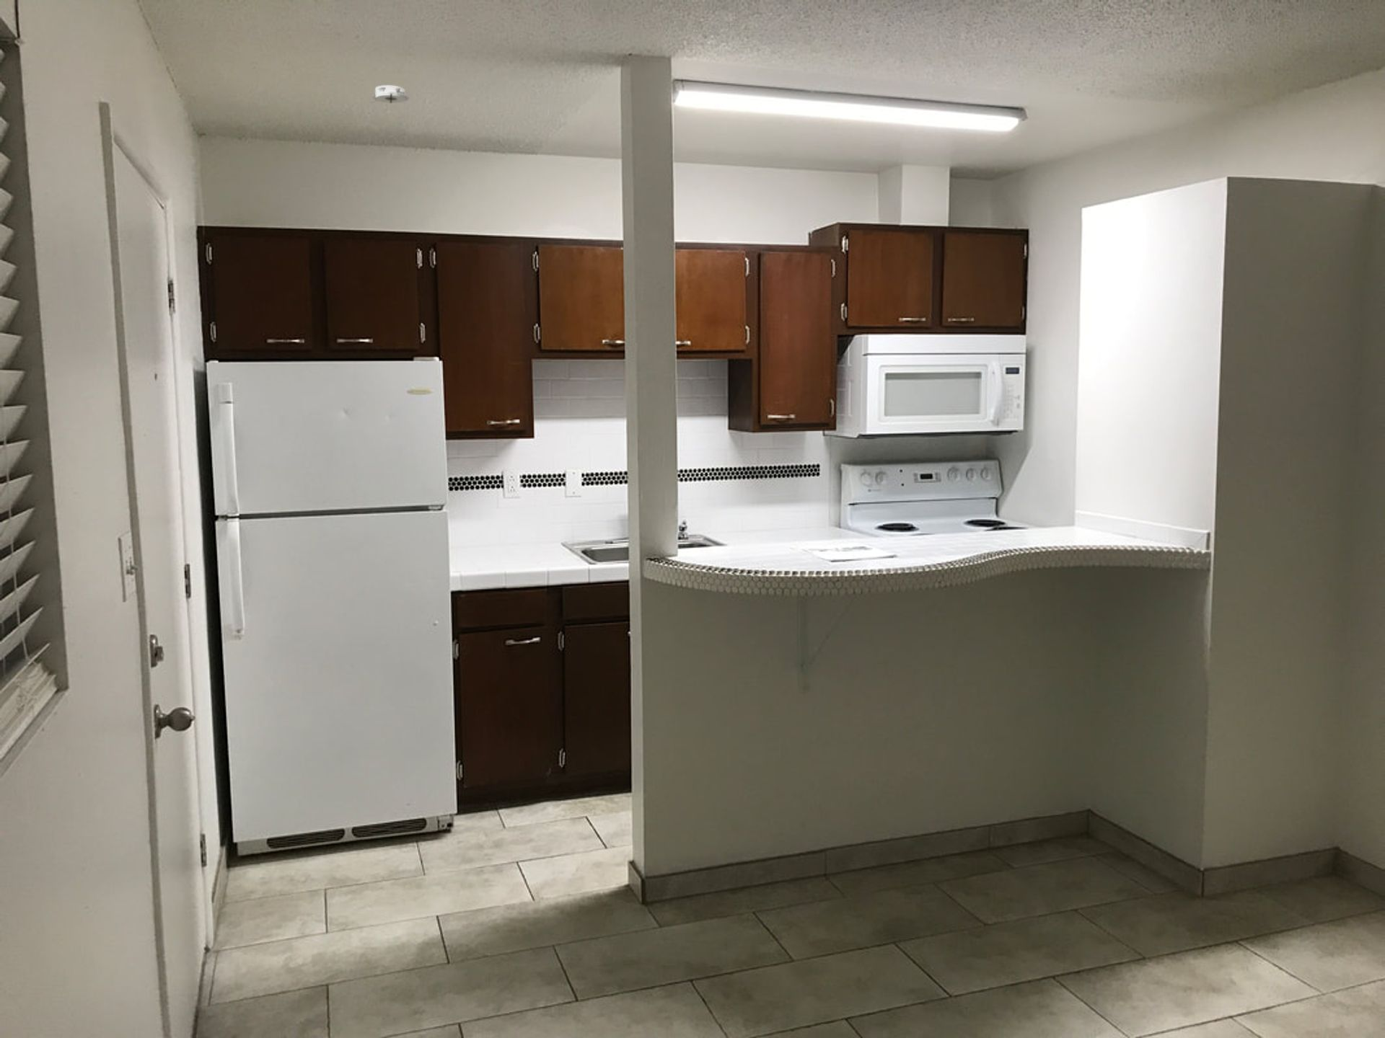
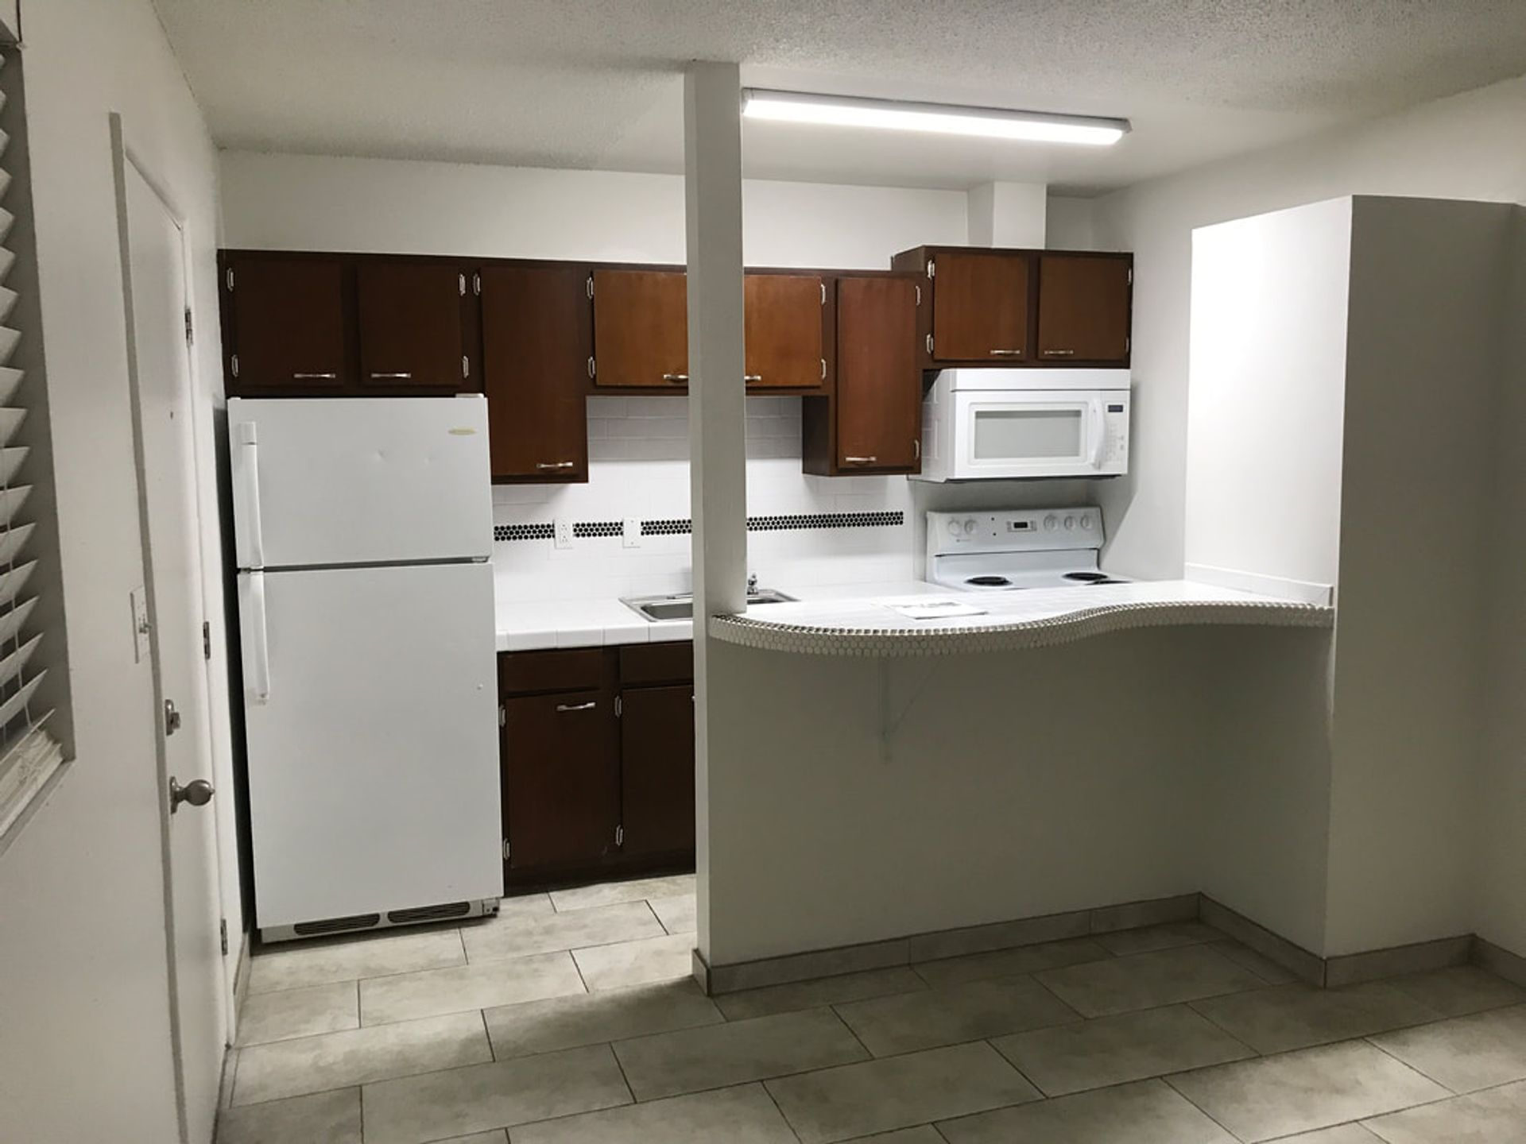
- smoke detector [371,84,410,104]
